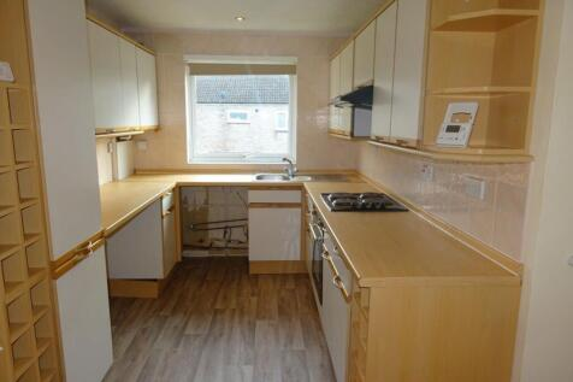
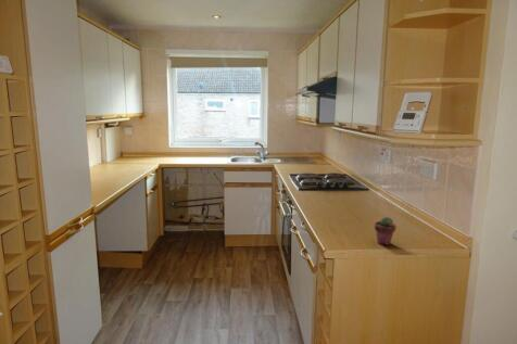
+ potted succulent [374,216,398,246]
